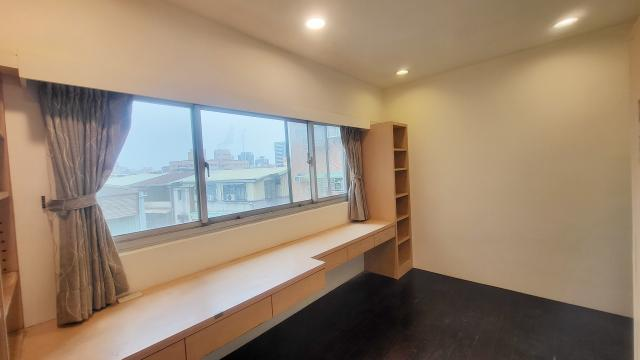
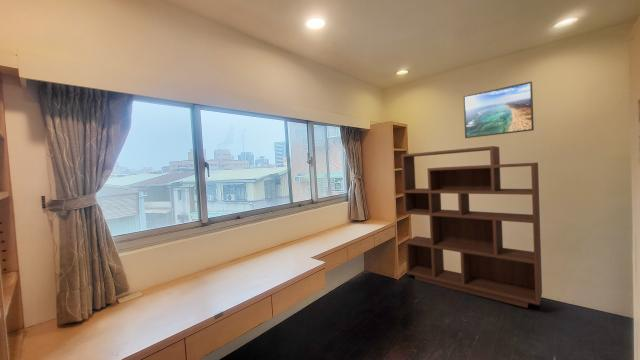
+ bookshelf [400,145,543,309]
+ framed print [463,81,535,139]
